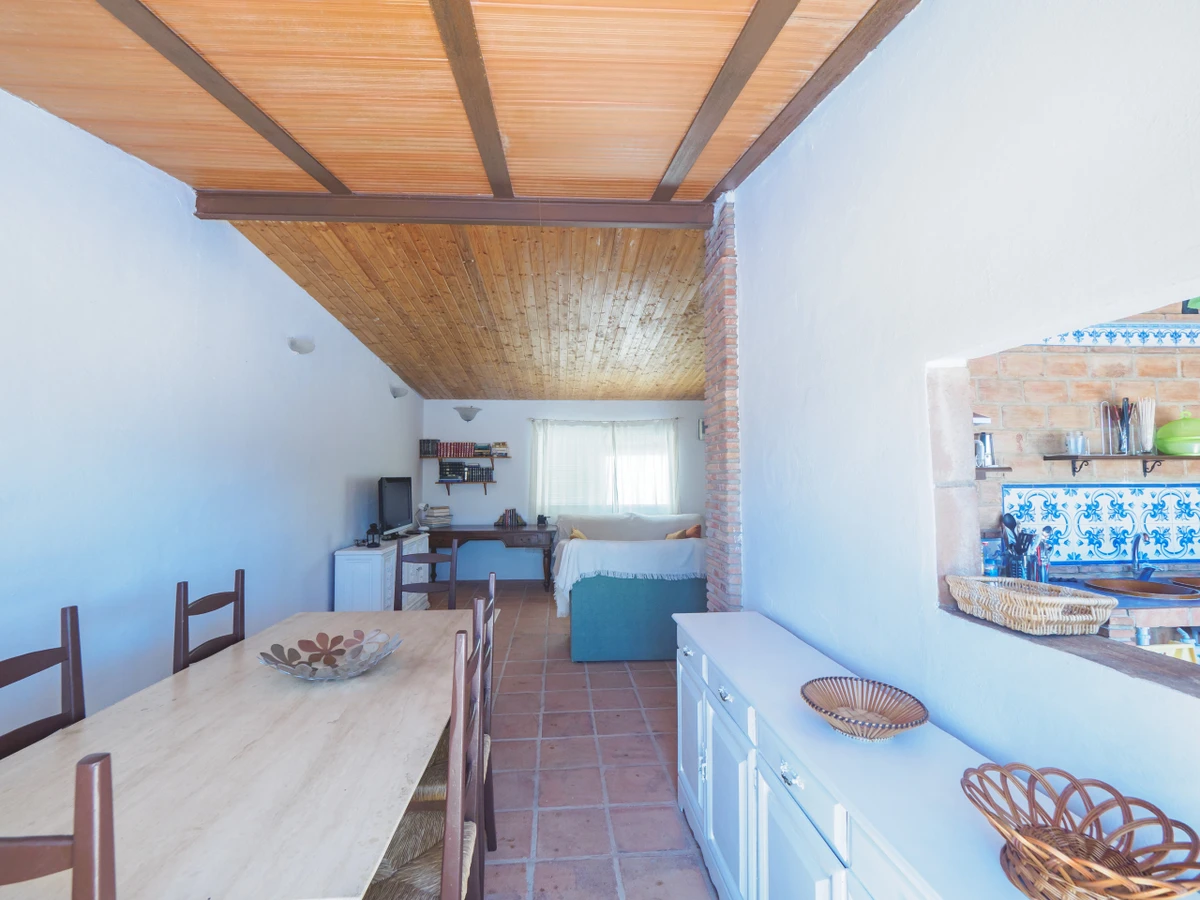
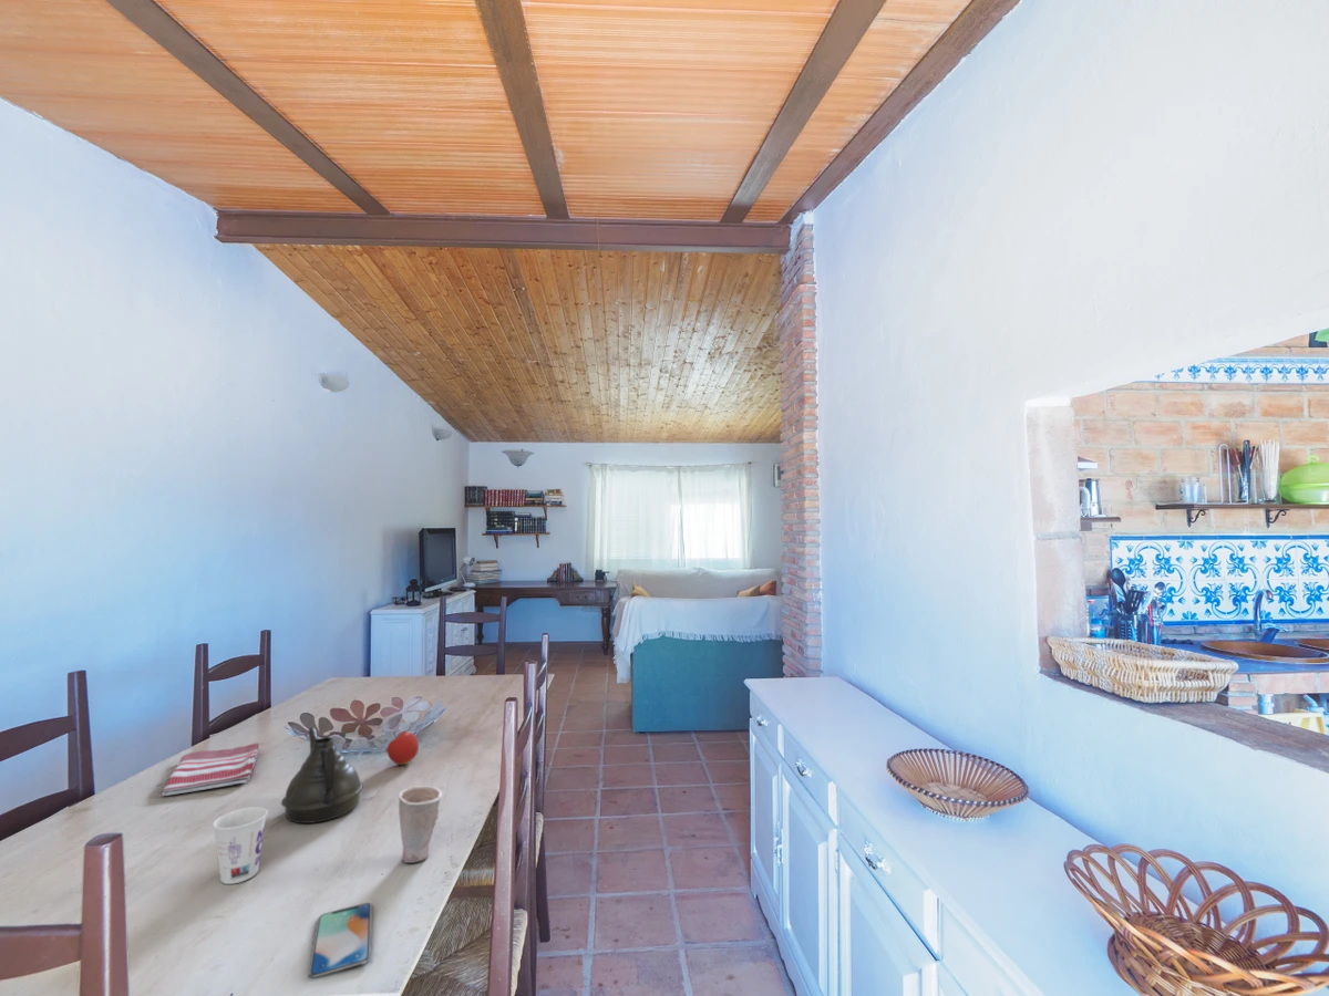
+ smartphone [307,902,373,979]
+ fruit [385,730,420,766]
+ cup [398,785,443,864]
+ teapot [280,726,364,824]
+ cup [212,806,269,885]
+ dish towel [161,741,260,797]
